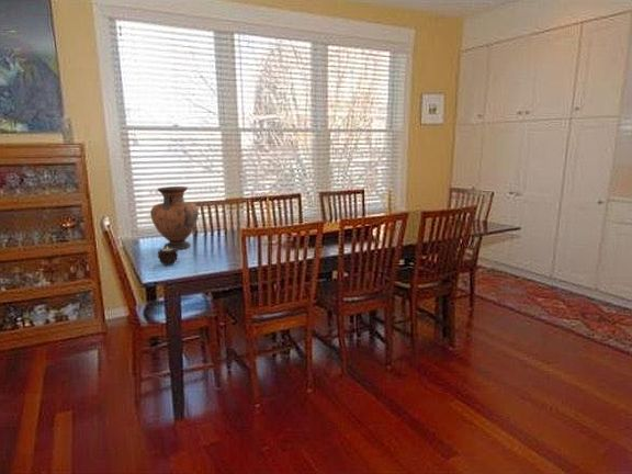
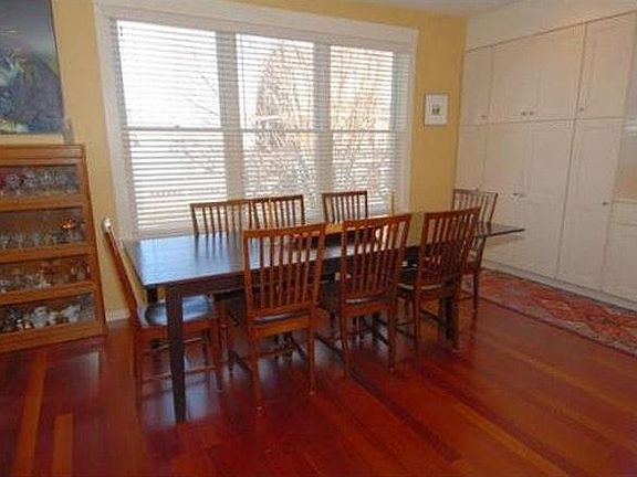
- candle [157,247,179,267]
- vase [149,185,200,250]
